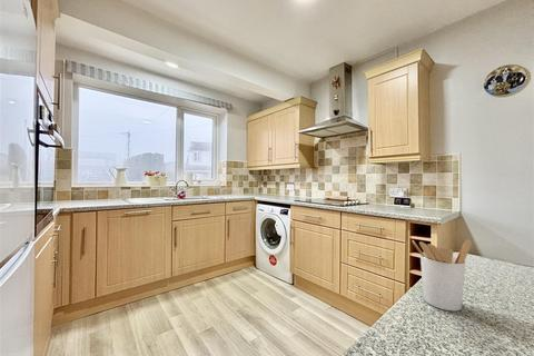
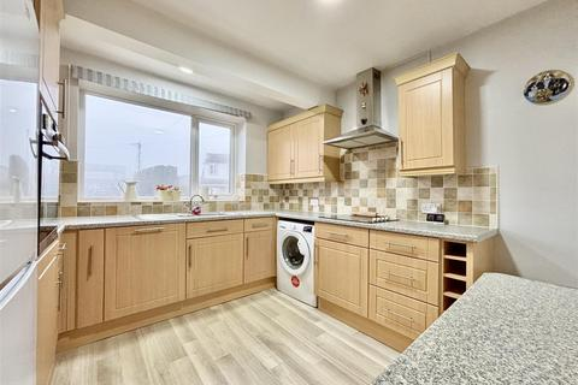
- utensil holder [411,239,473,312]
